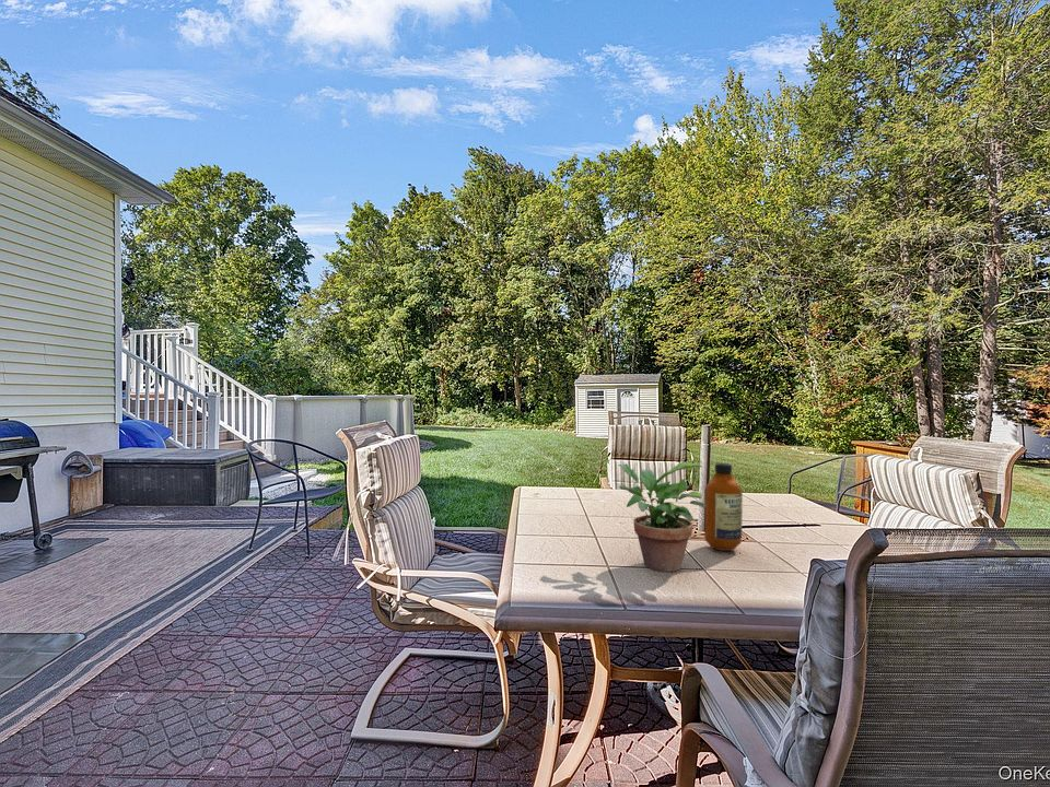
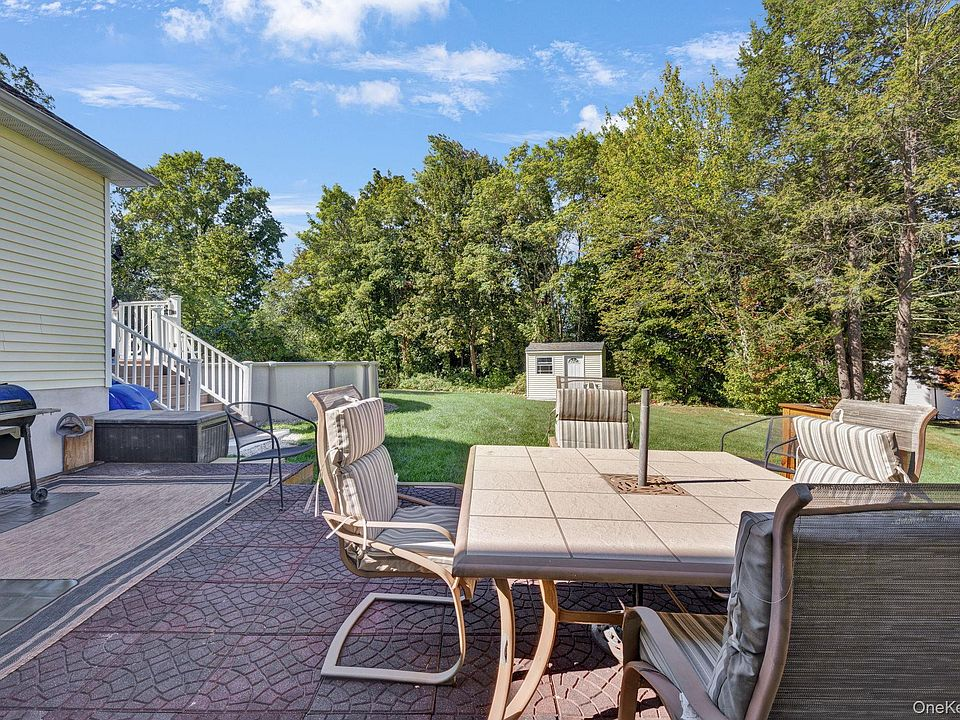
- potted plant [618,461,707,573]
- bottle [703,462,744,552]
